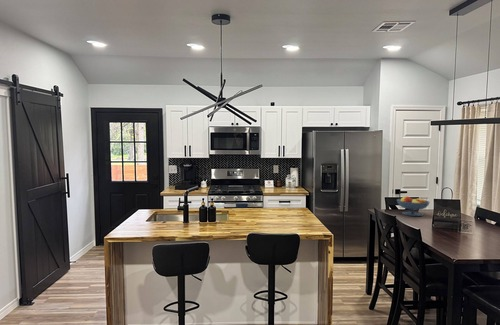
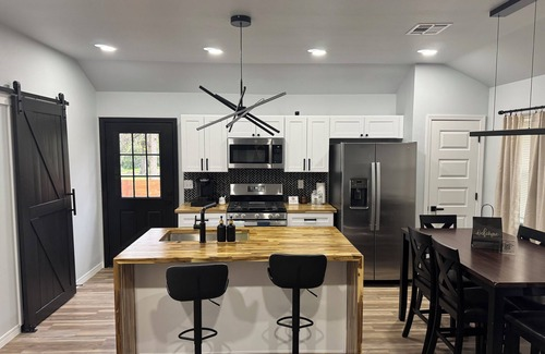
- fruit bowl [396,195,431,217]
